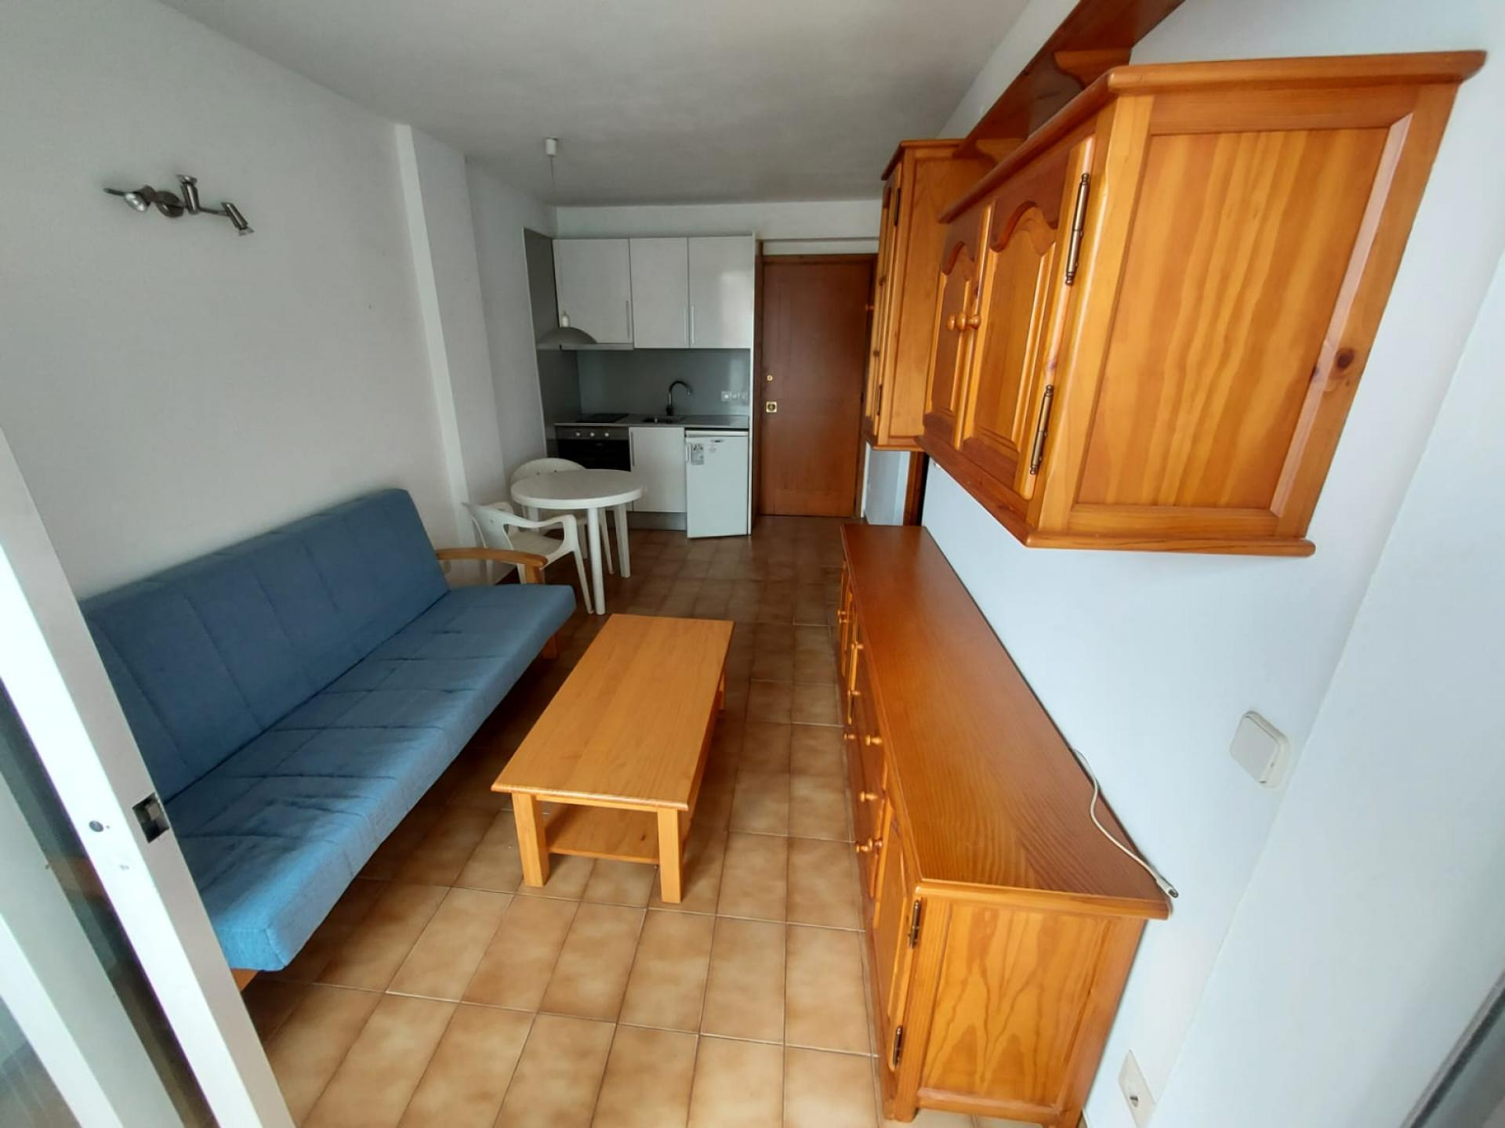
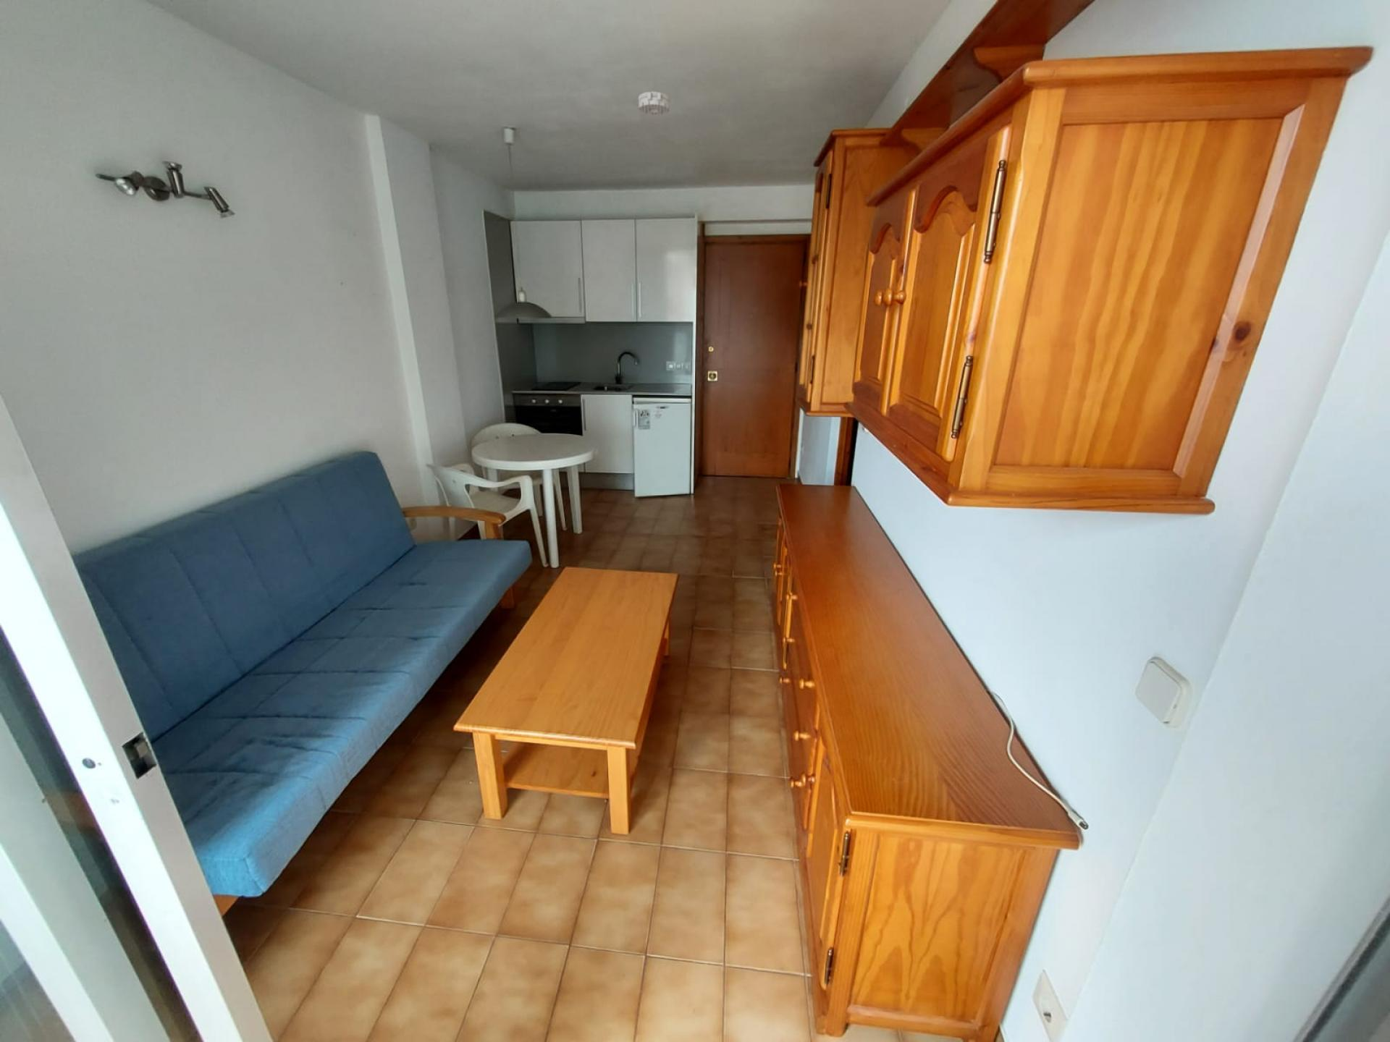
+ smoke detector [638,91,671,116]
